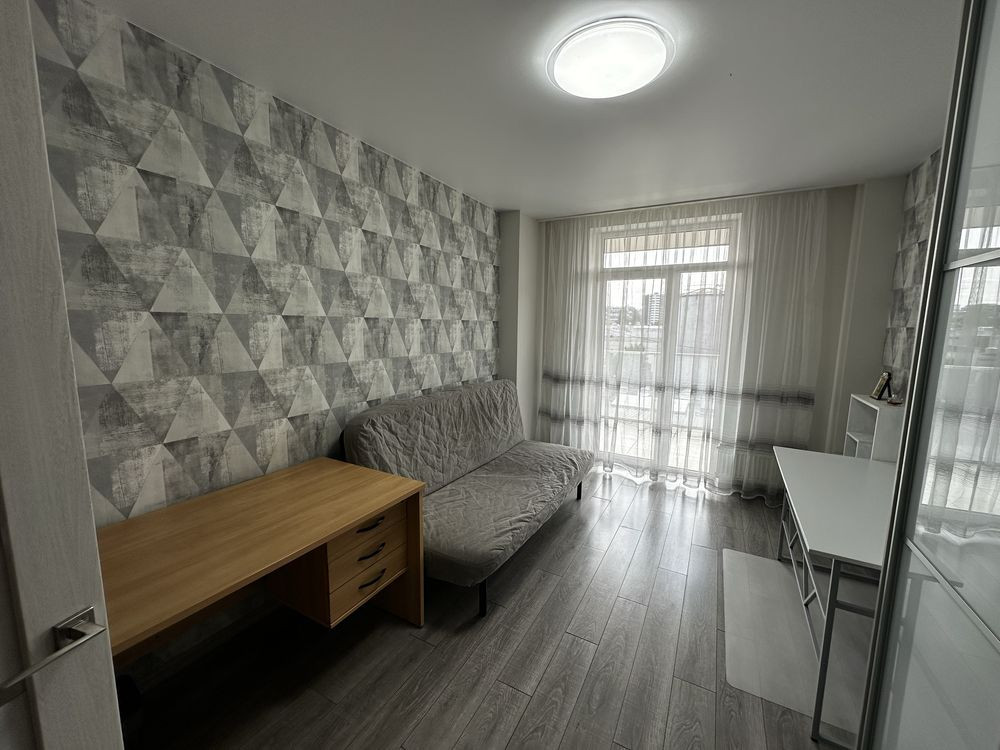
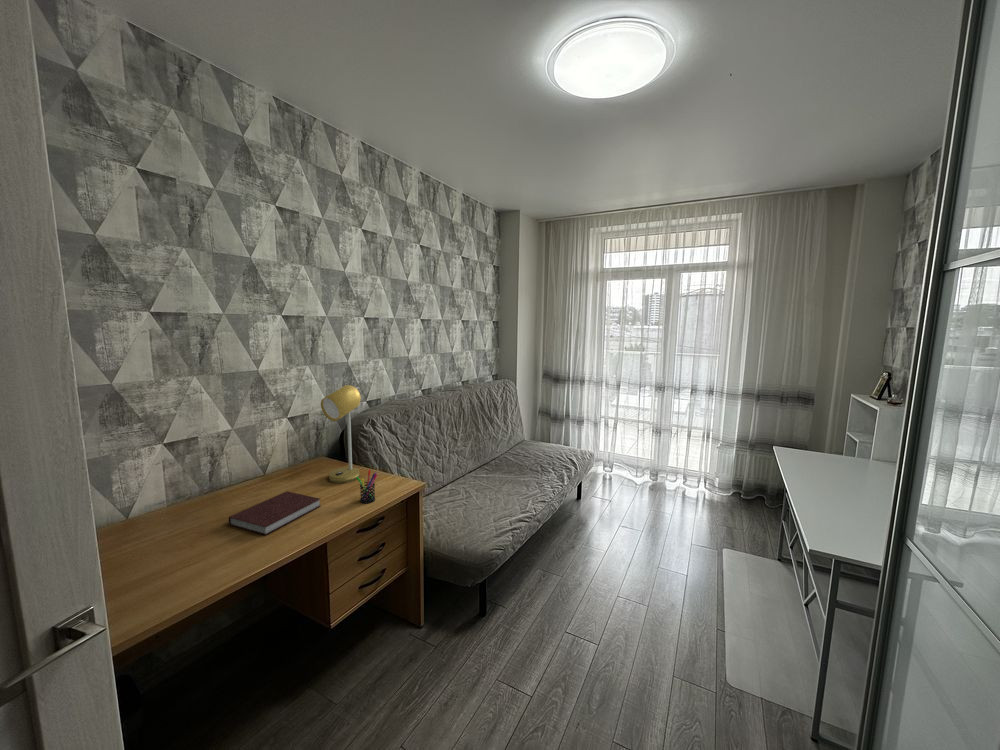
+ desk lamp [320,384,362,485]
+ notebook [228,490,322,536]
+ pen holder [356,469,378,505]
